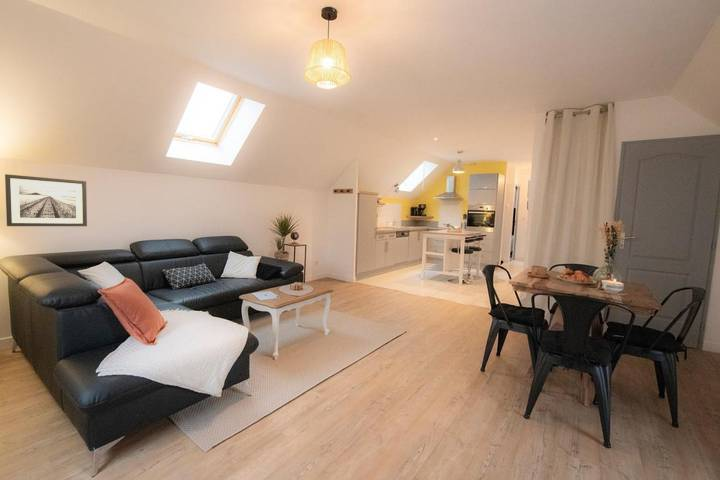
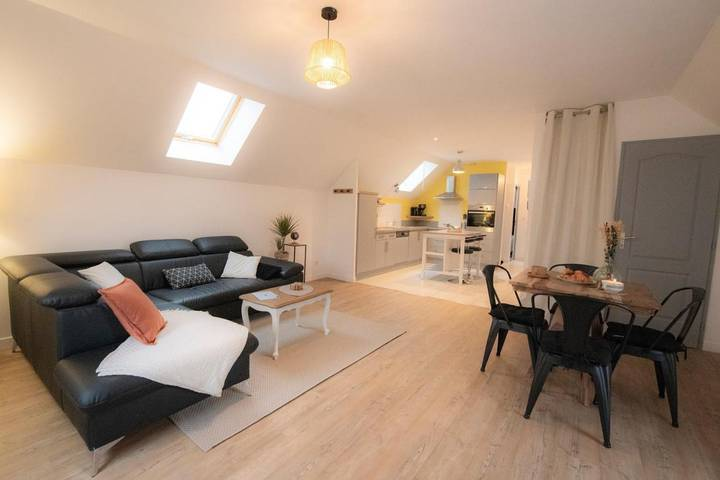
- wall art [4,173,88,227]
